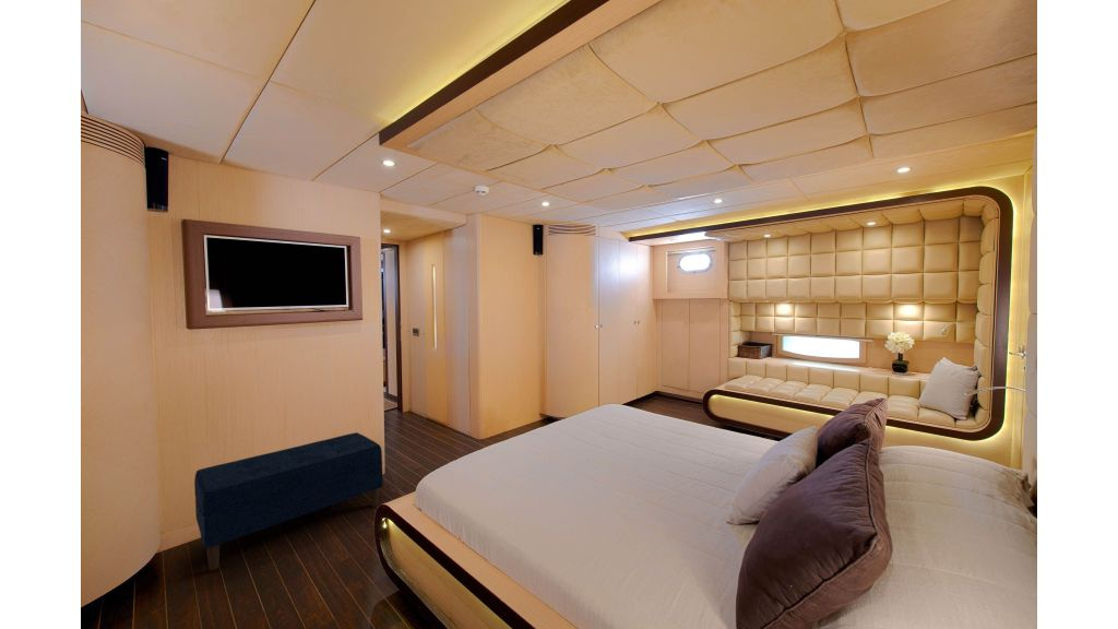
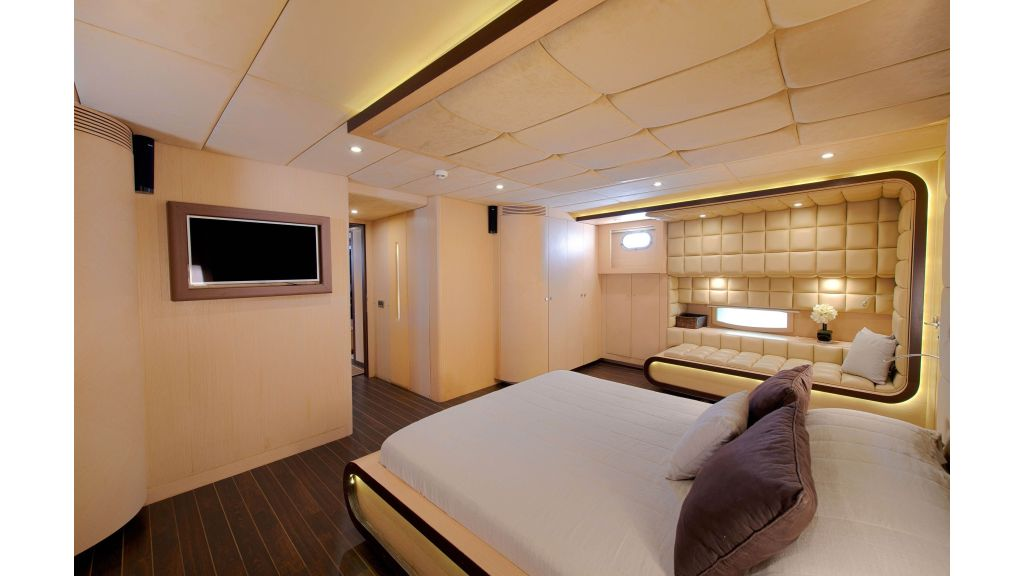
- bench [193,431,383,571]
